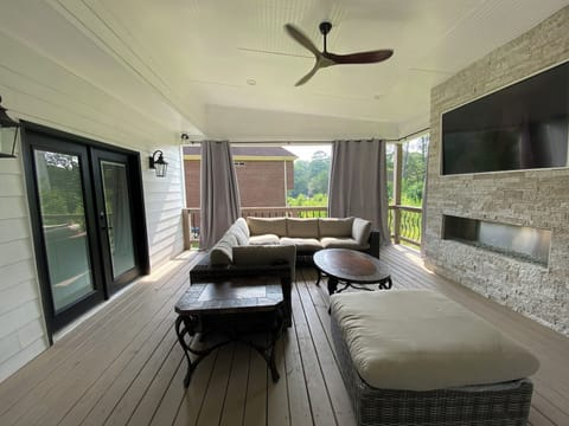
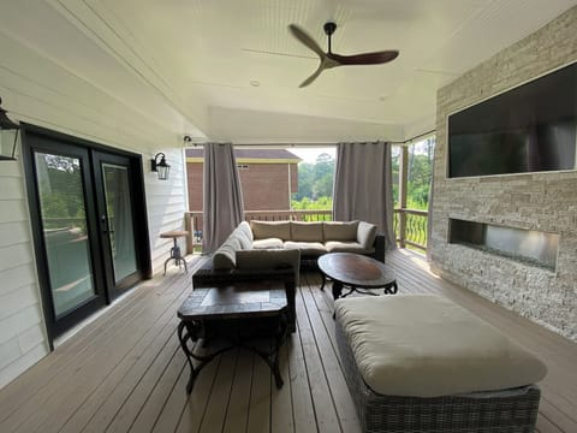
+ side table [159,230,190,277]
